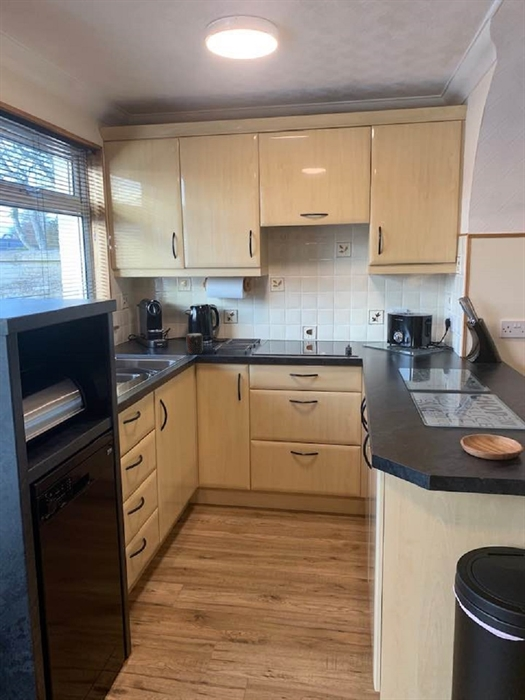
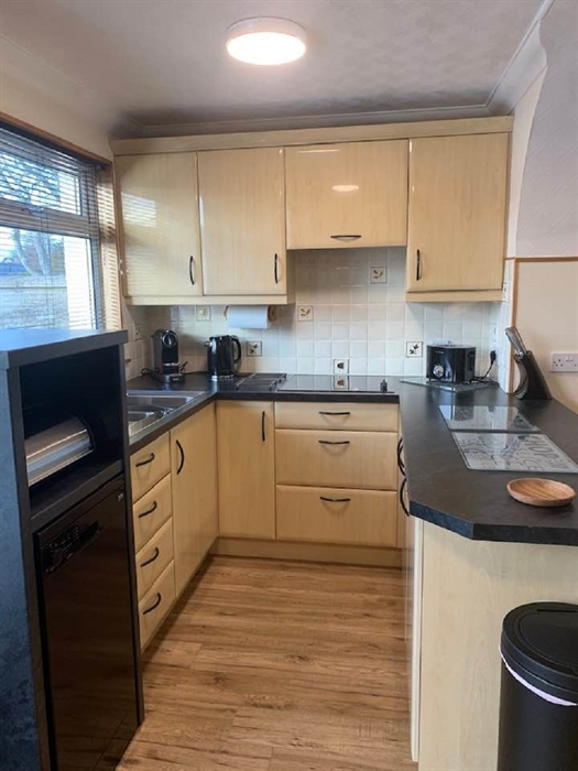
- mug [186,332,204,355]
